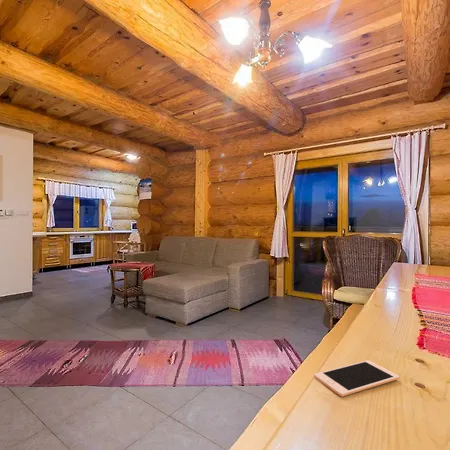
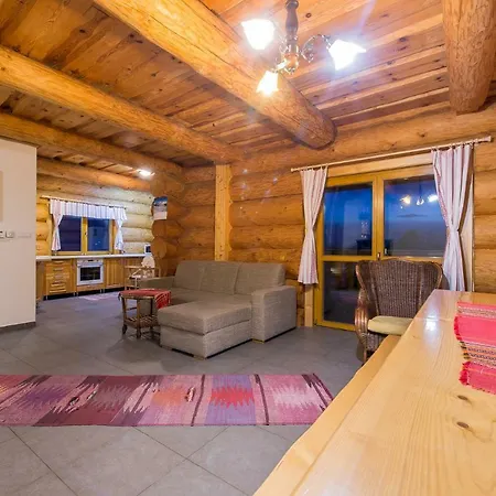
- cell phone [313,359,400,398]
